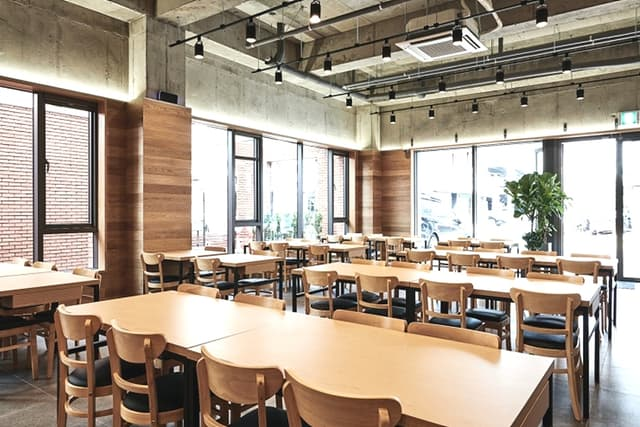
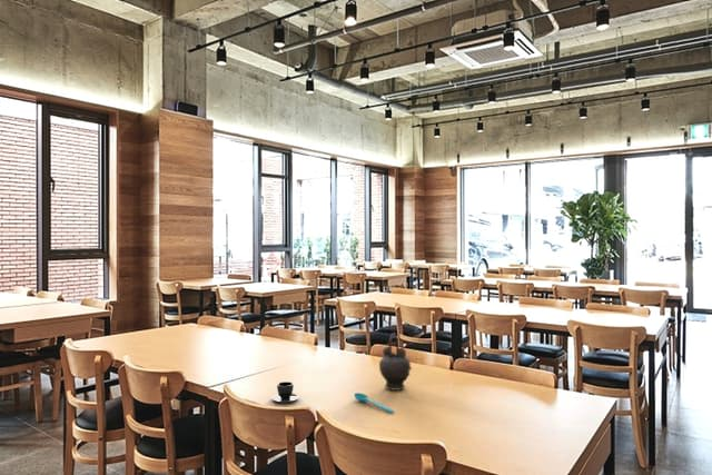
+ spoon [353,392,395,414]
+ teapot [378,333,413,392]
+ teacup [270,380,300,403]
